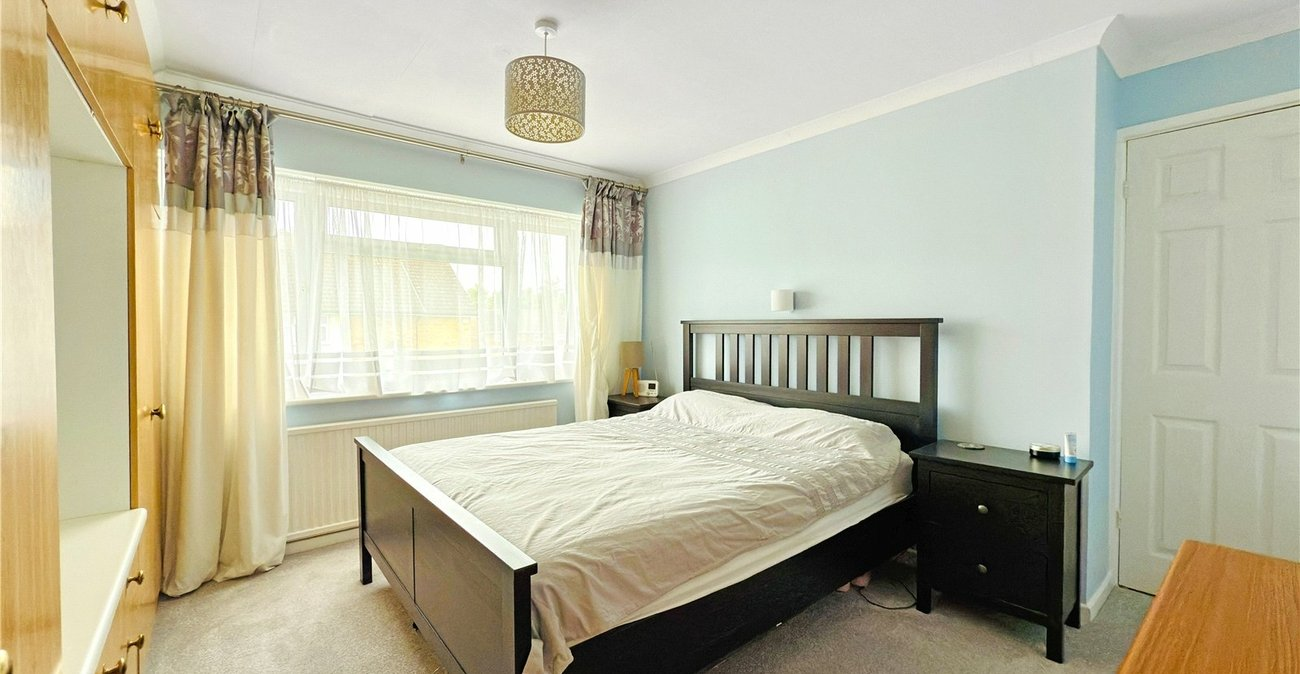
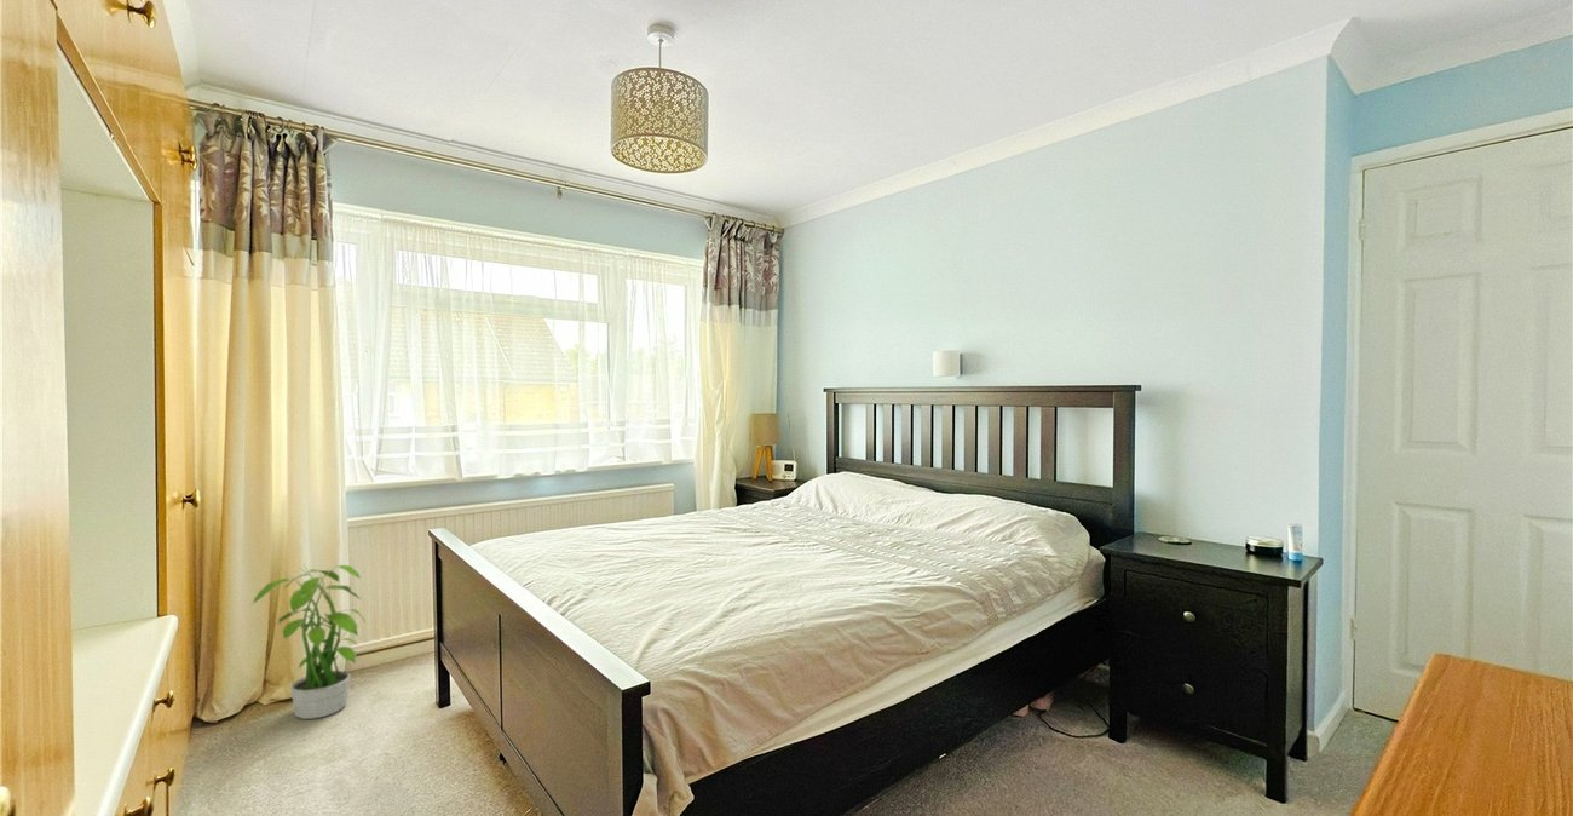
+ potted plant [249,563,367,720]
